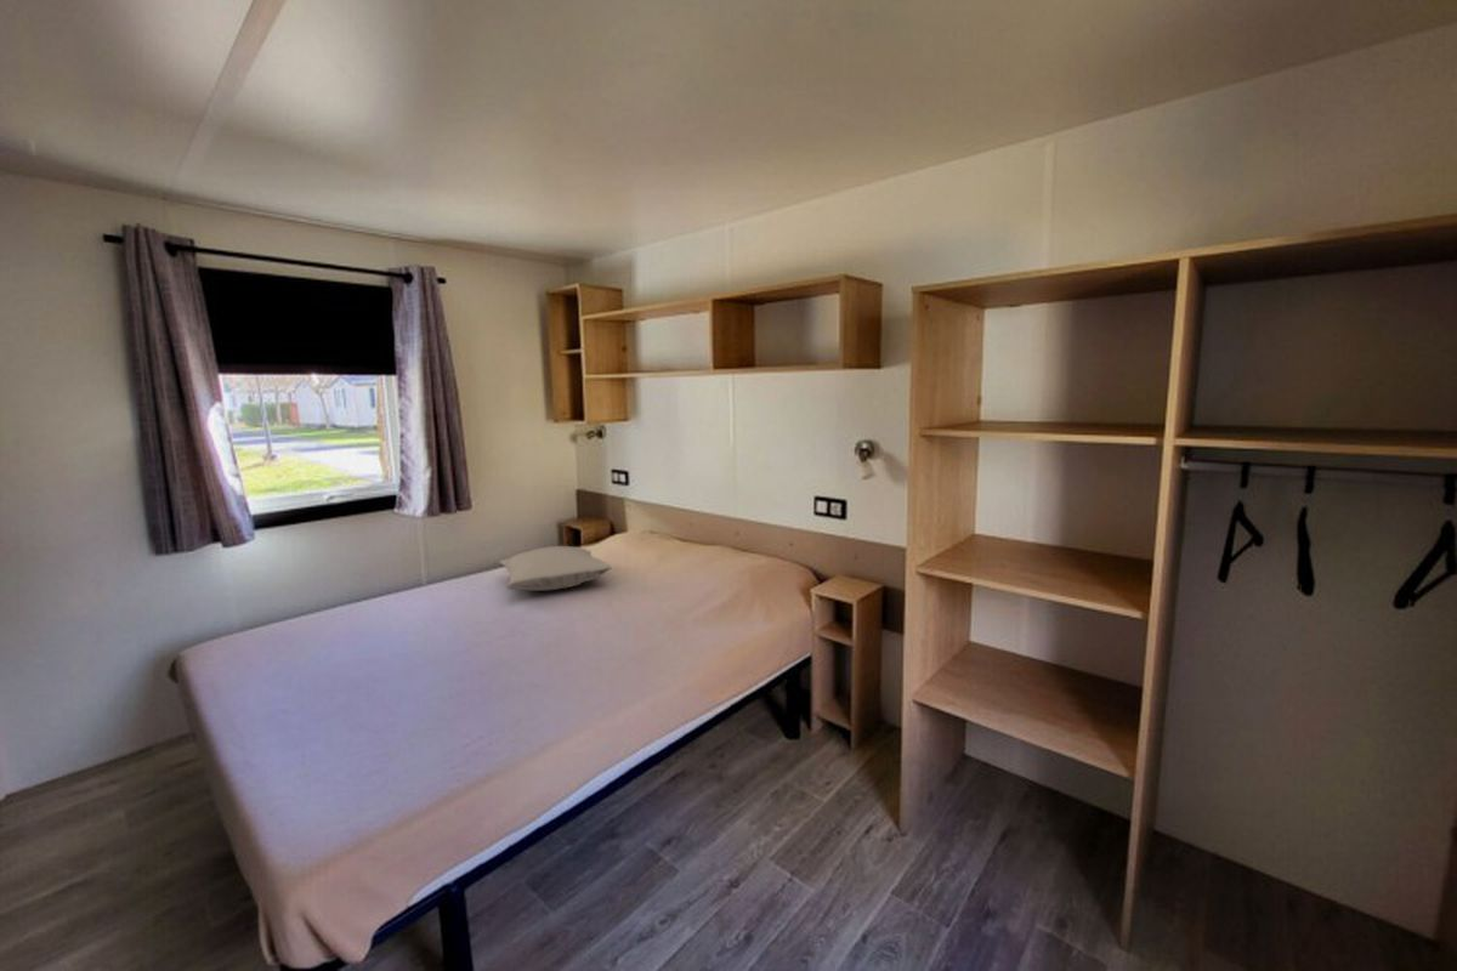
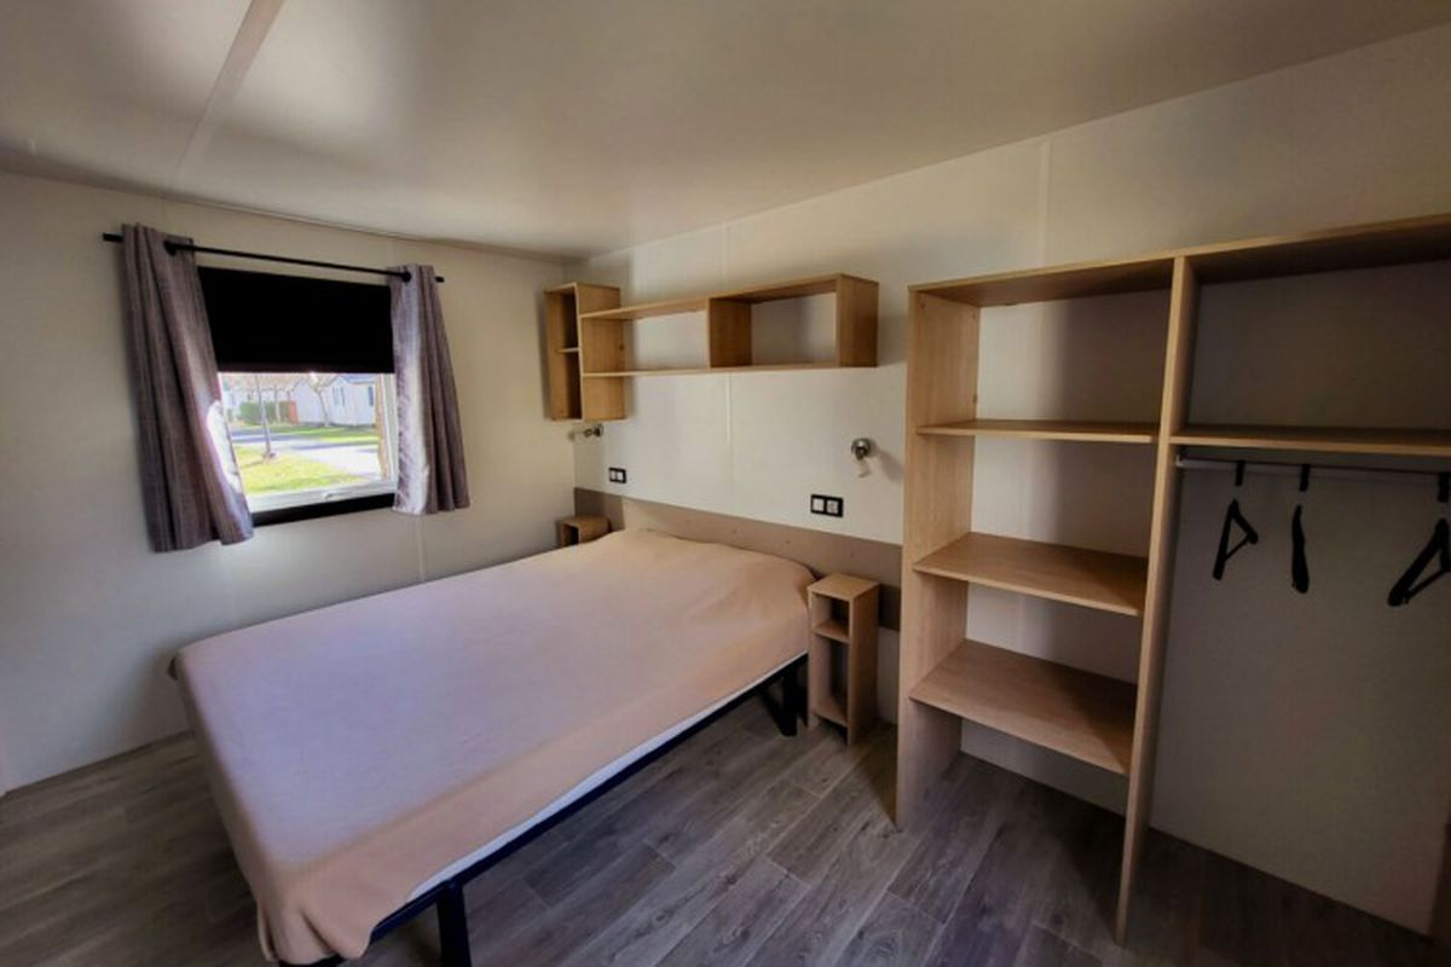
- pillow [498,545,613,592]
